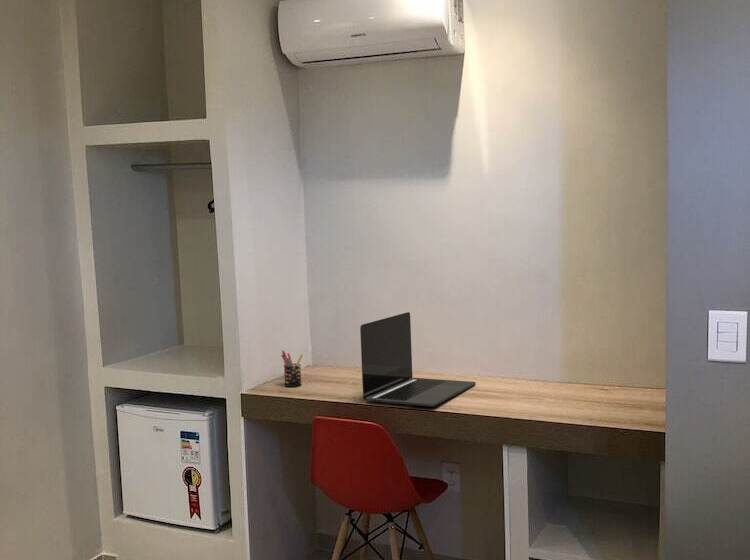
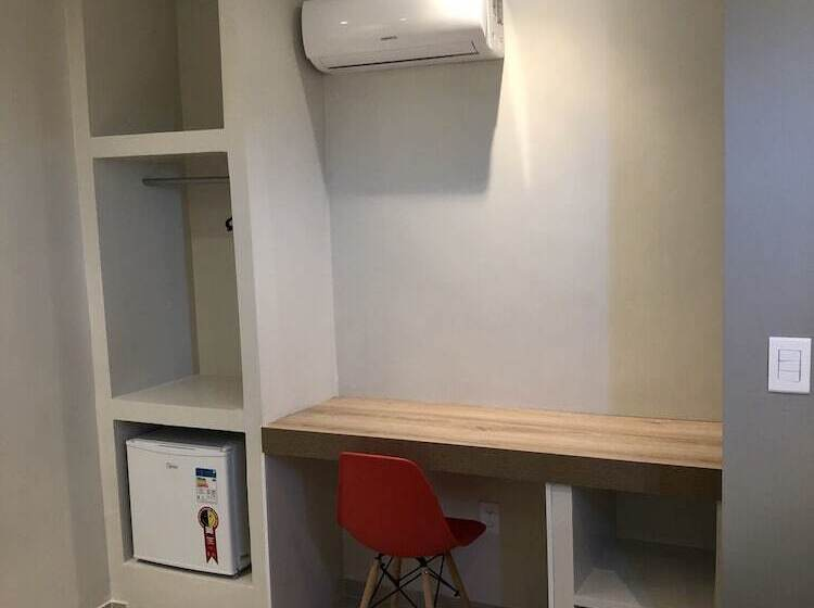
- laptop [359,311,477,407]
- pen holder [281,350,304,388]
